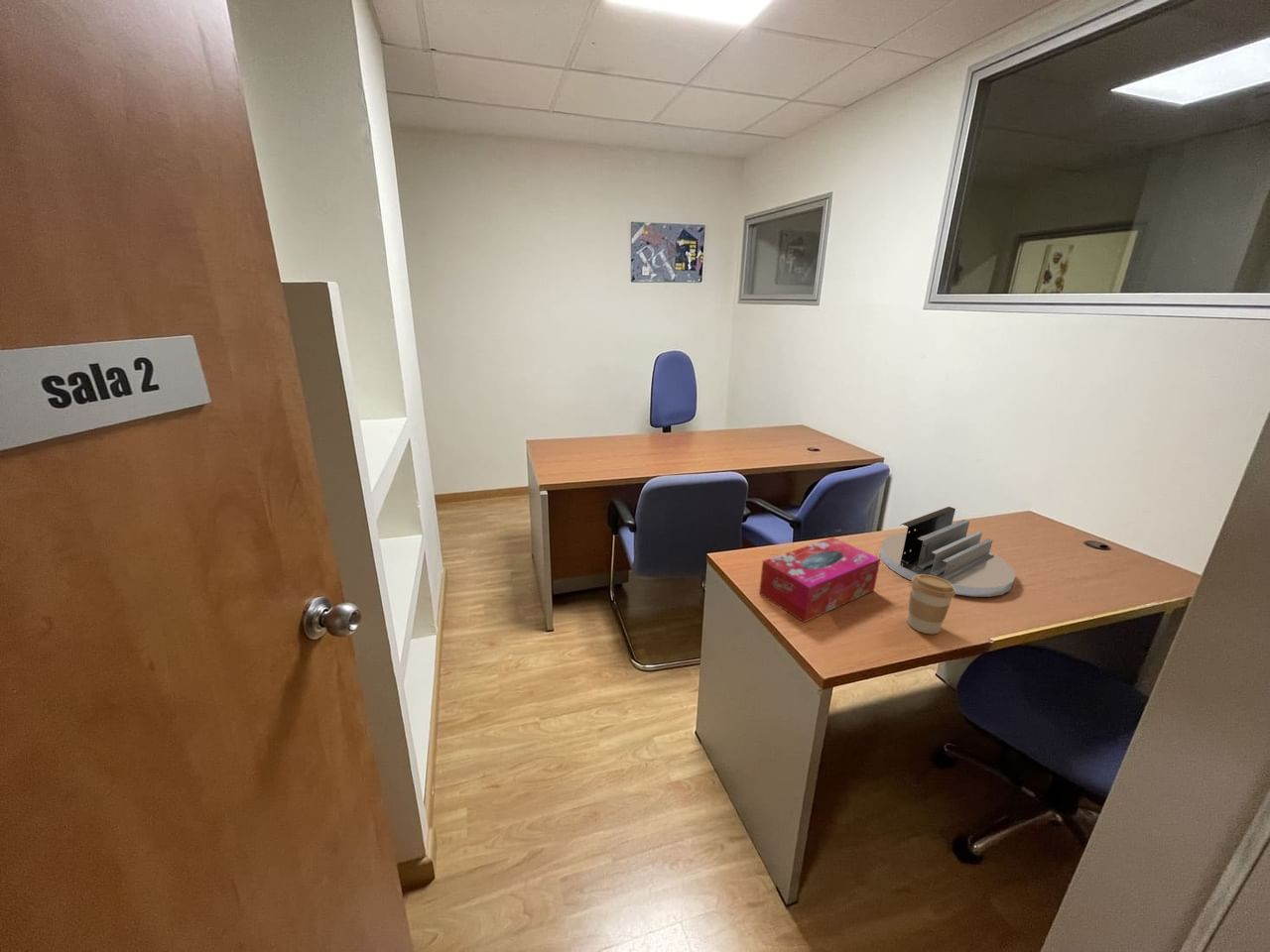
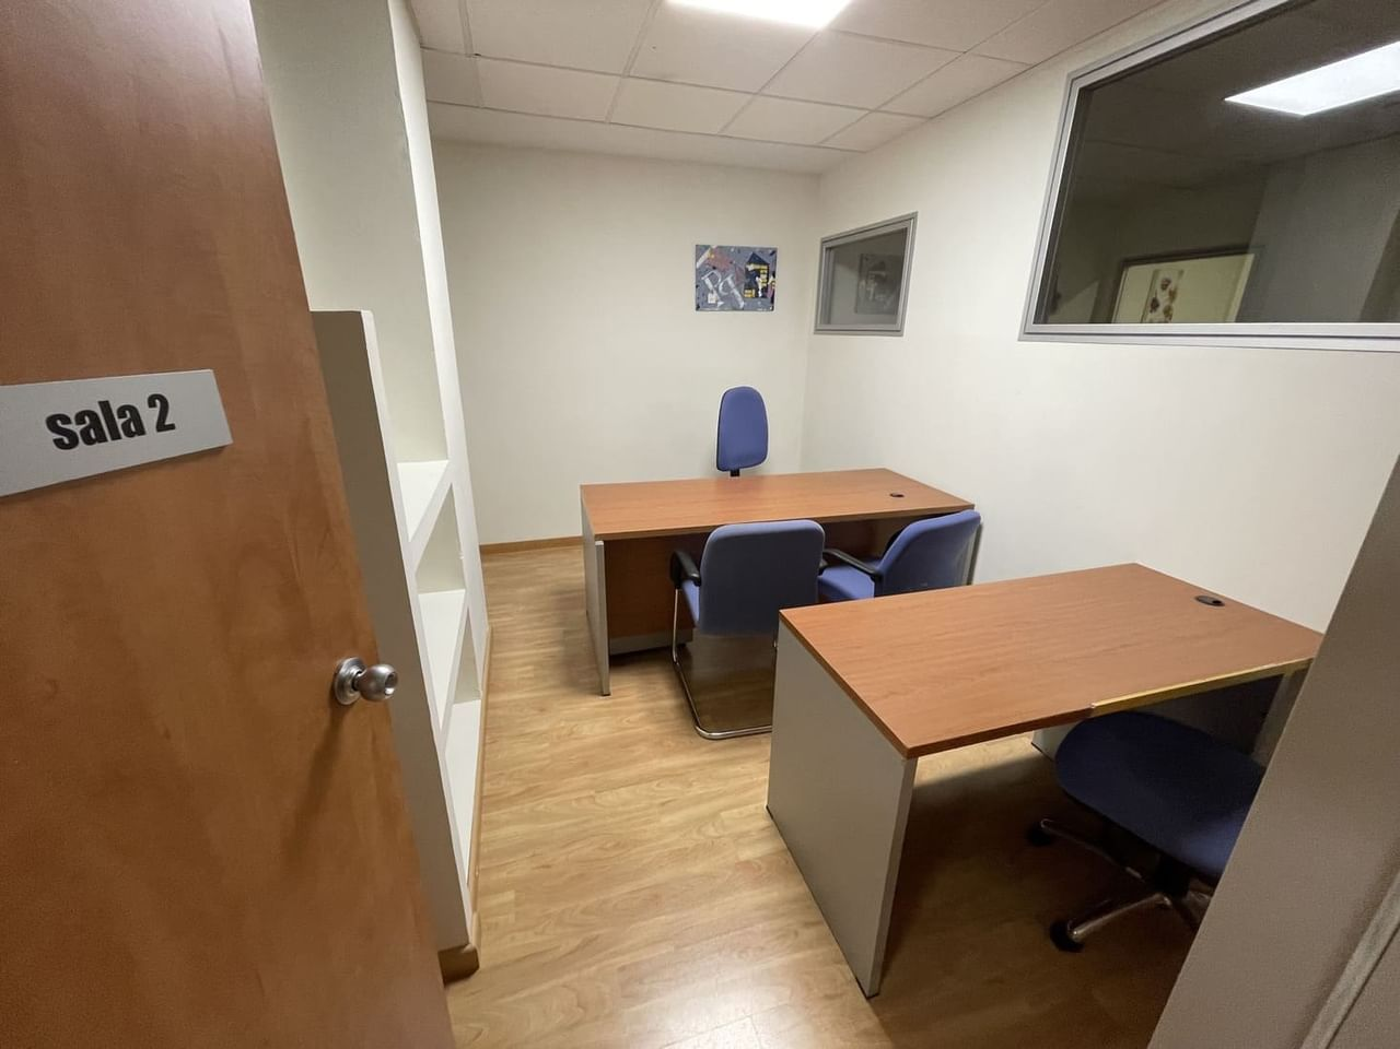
- desk organizer [879,506,1017,598]
- coffee cup [907,574,956,635]
- tissue box [758,536,881,624]
